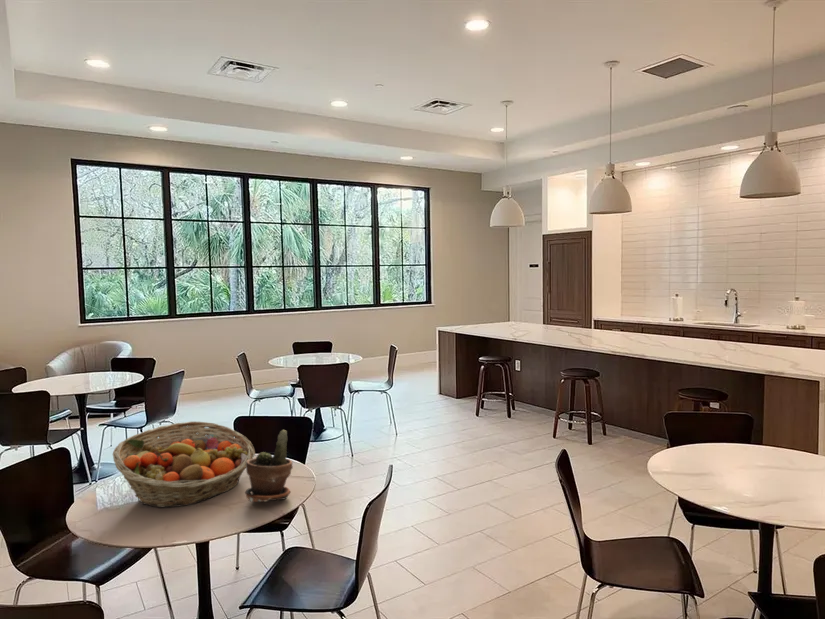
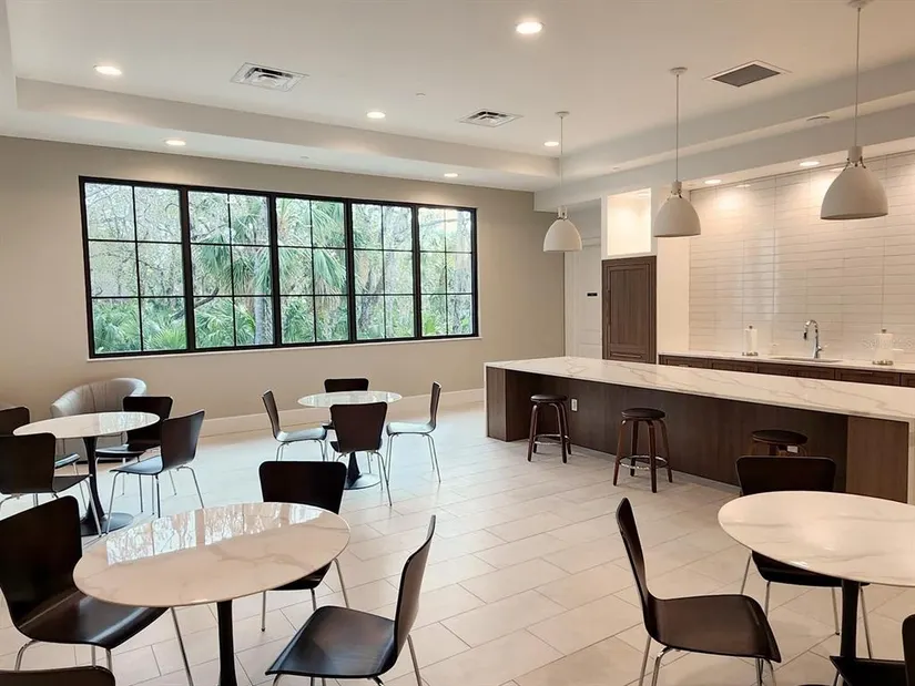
- potted plant [244,429,294,503]
- fruit basket [112,420,256,508]
